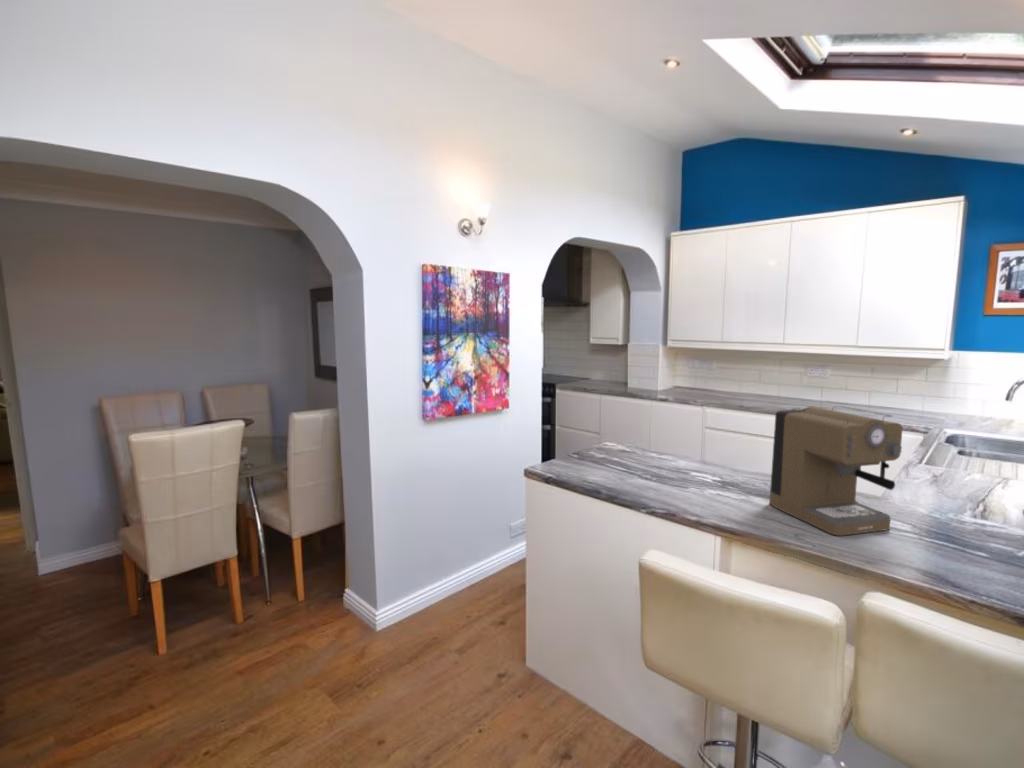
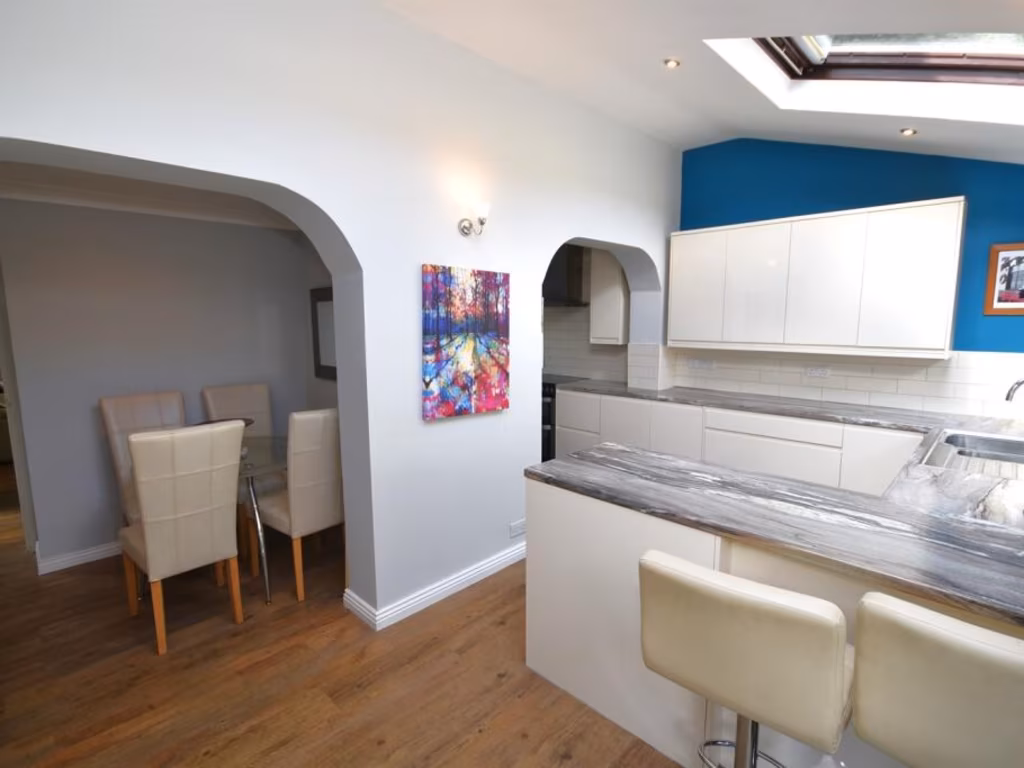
- coffee maker [768,405,904,537]
